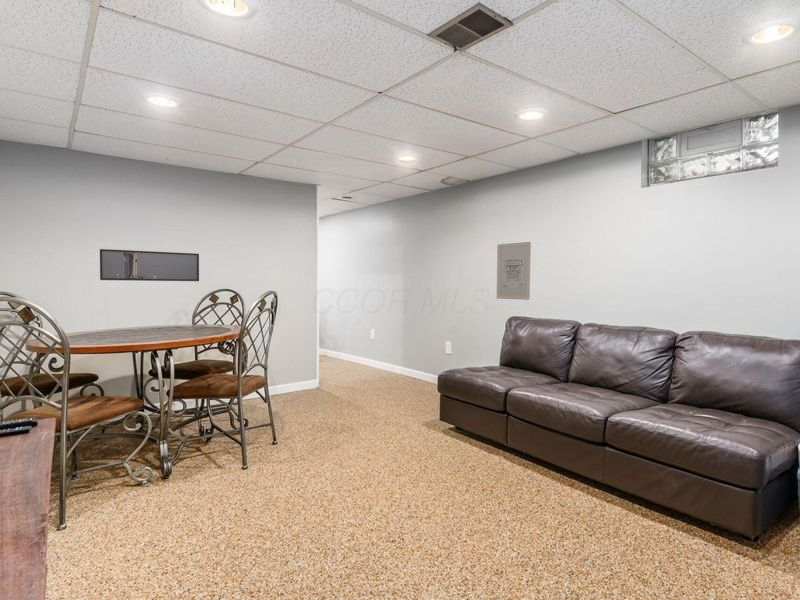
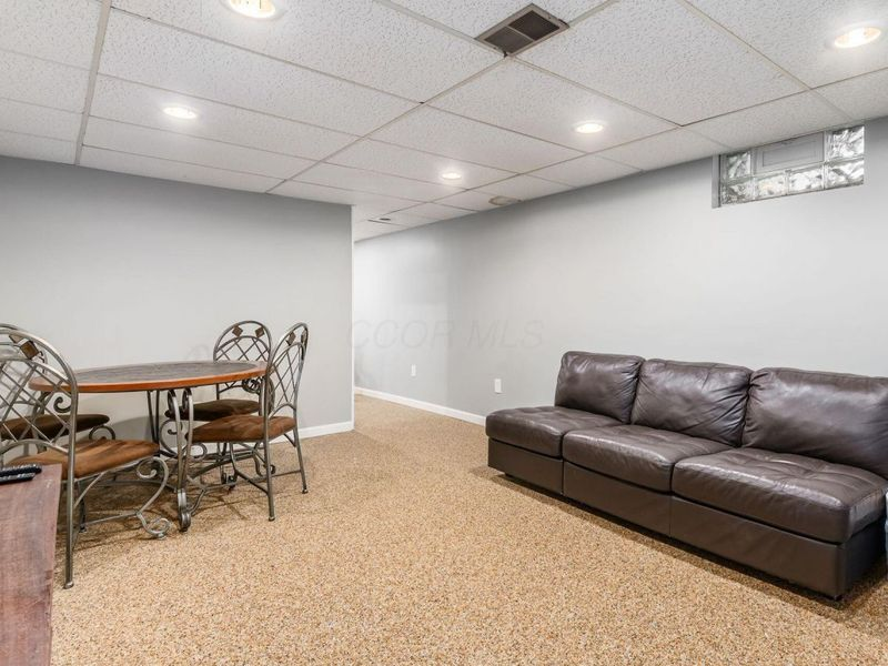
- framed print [99,248,200,282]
- wall art [496,241,532,301]
